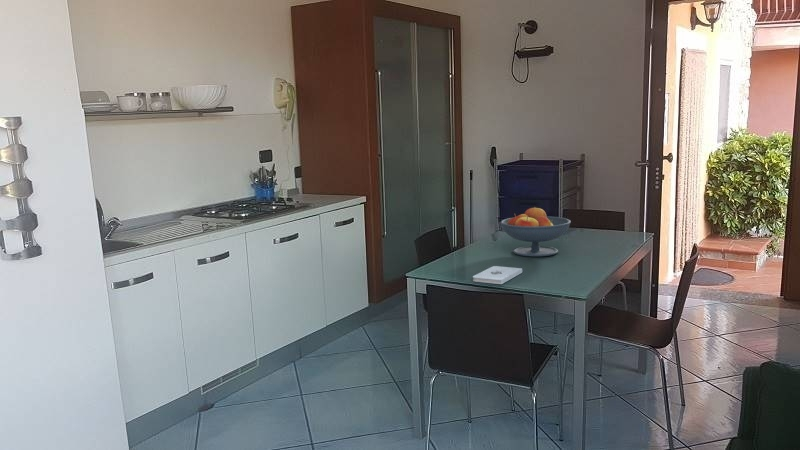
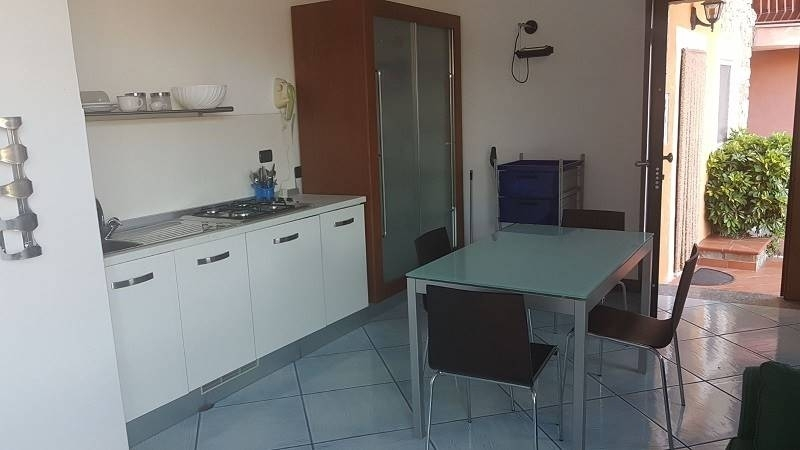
- notepad [472,265,523,285]
- fruit bowl [500,207,572,257]
